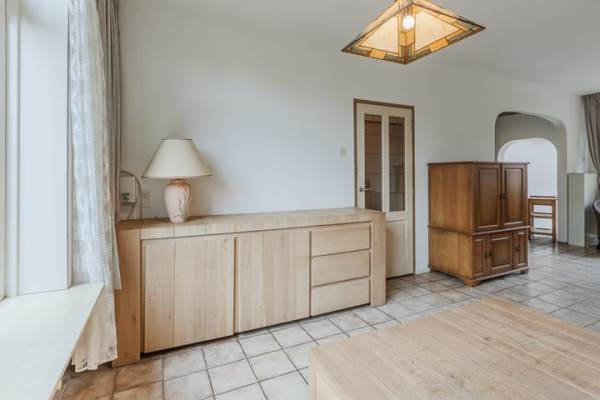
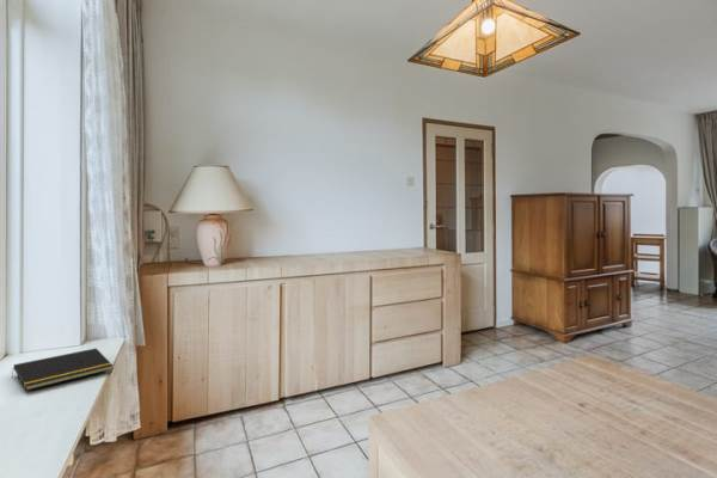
+ notepad [11,347,114,392]
